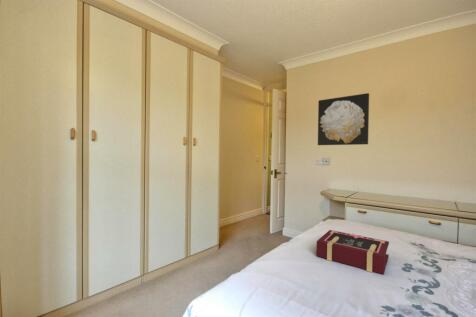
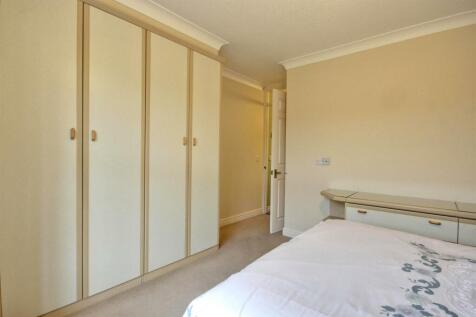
- wall art [317,92,370,146]
- book [315,229,390,275]
